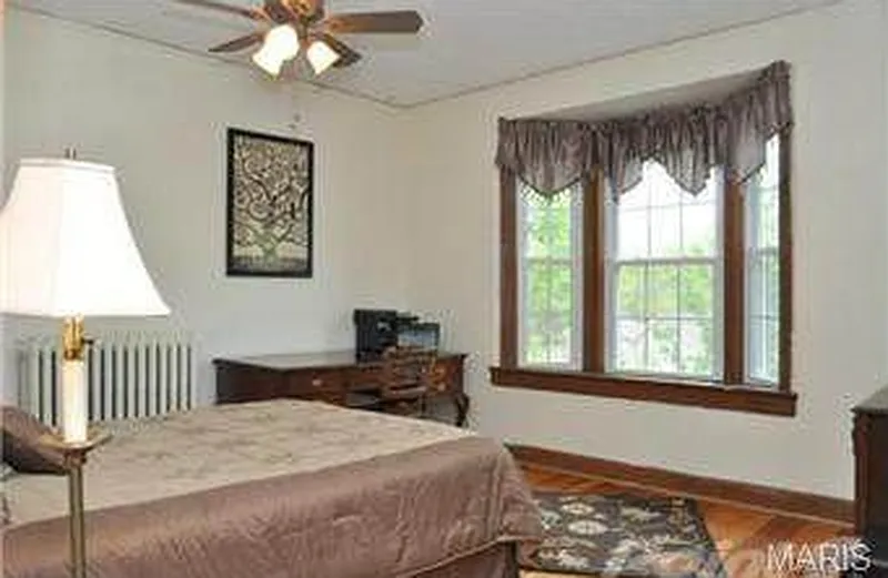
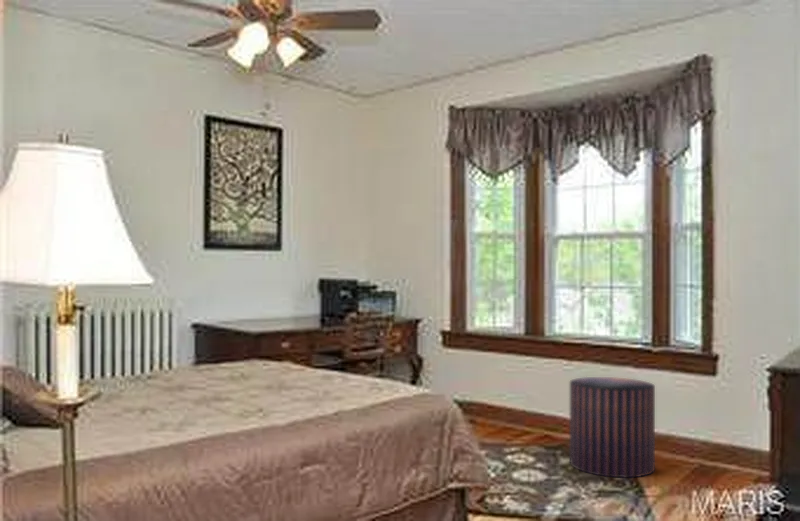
+ pouf [569,376,656,479]
